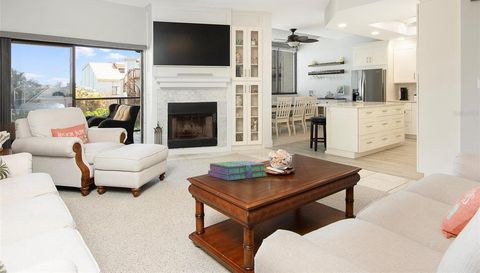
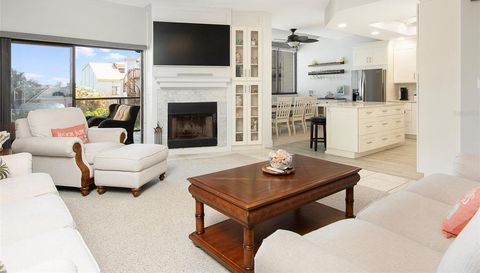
- stack of books [207,160,268,182]
